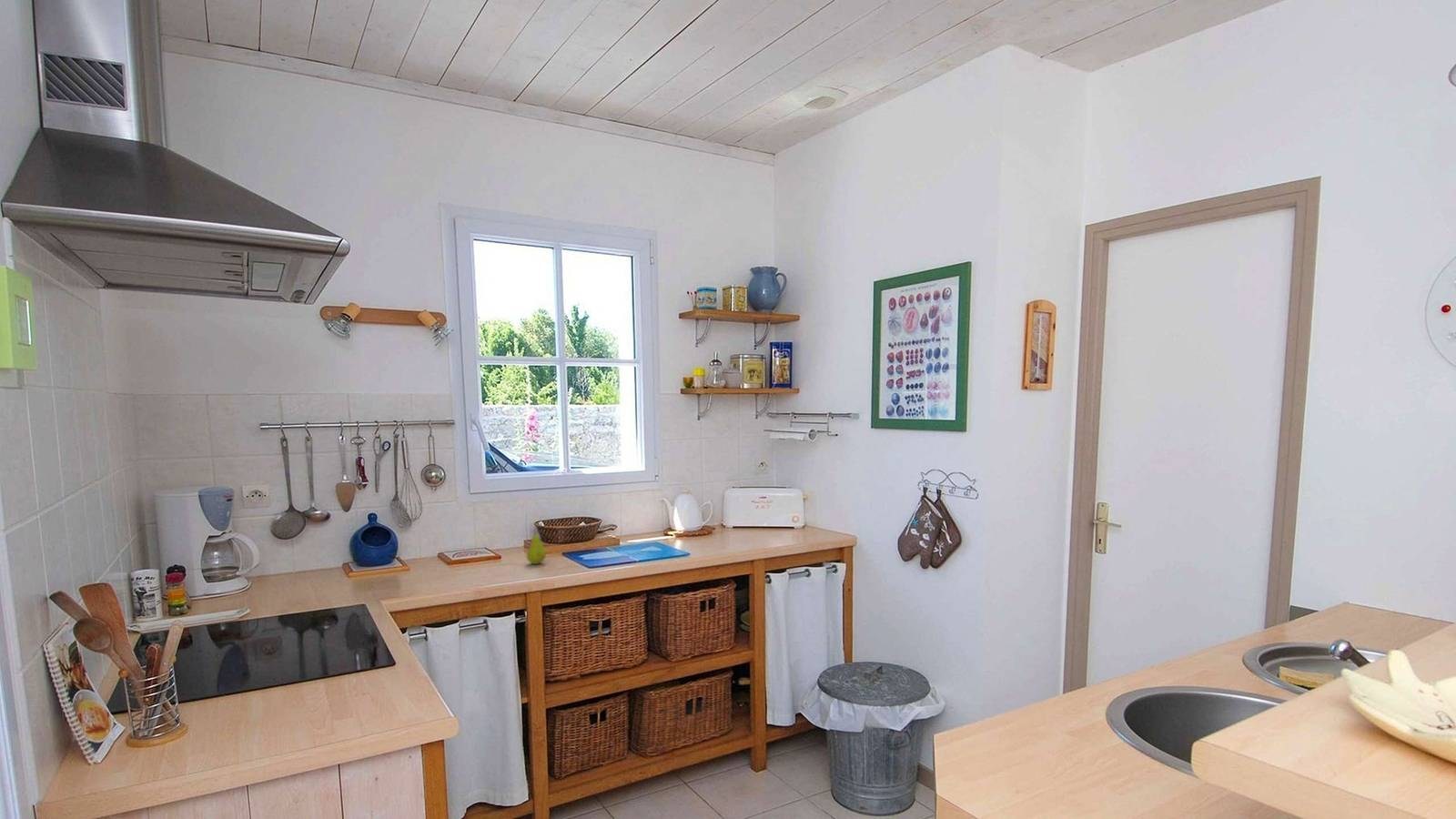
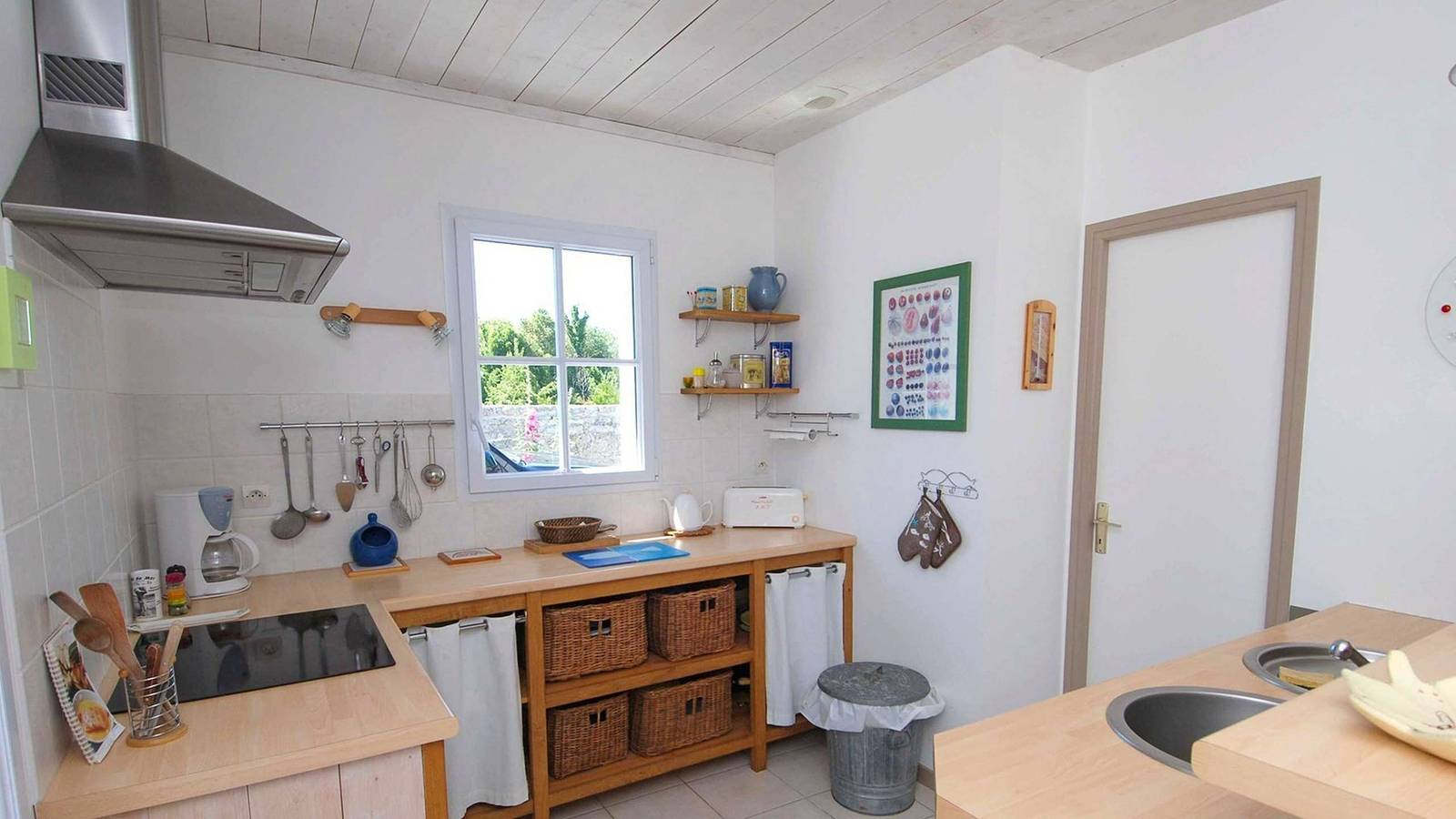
- fruit [526,530,547,565]
